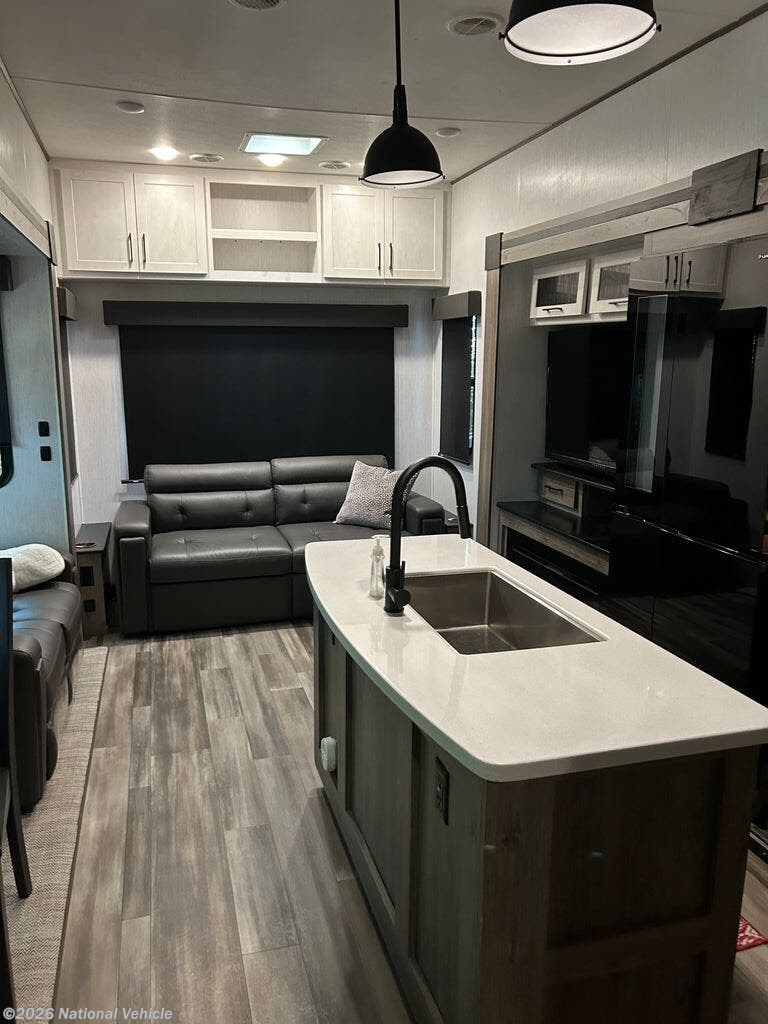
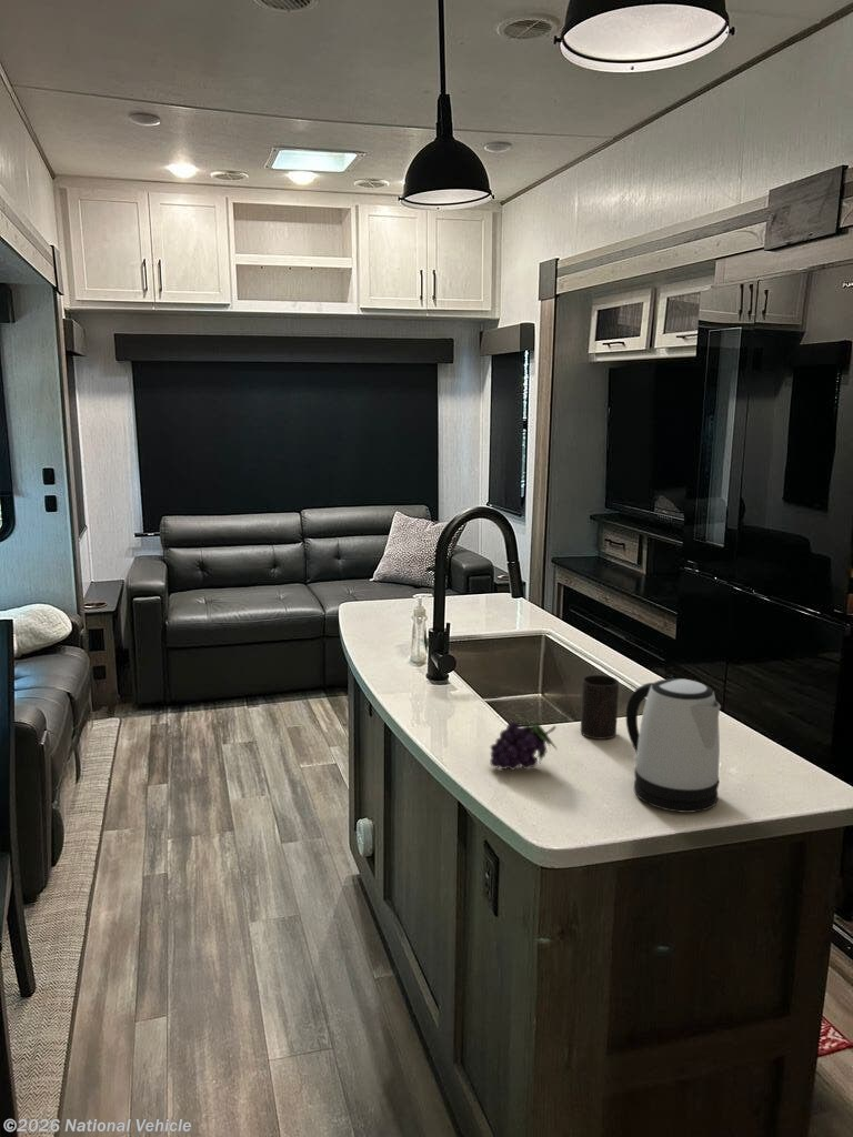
+ fruit [489,713,559,772]
+ cup [580,674,620,741]
+ kettle [625,677,722,814]
